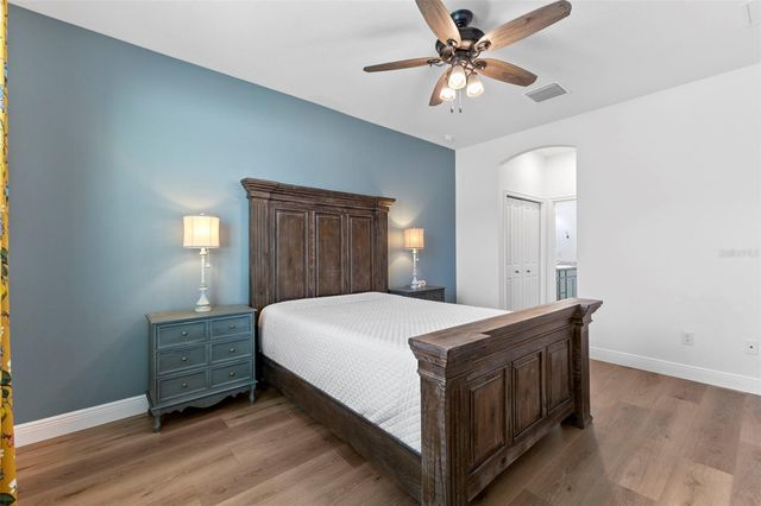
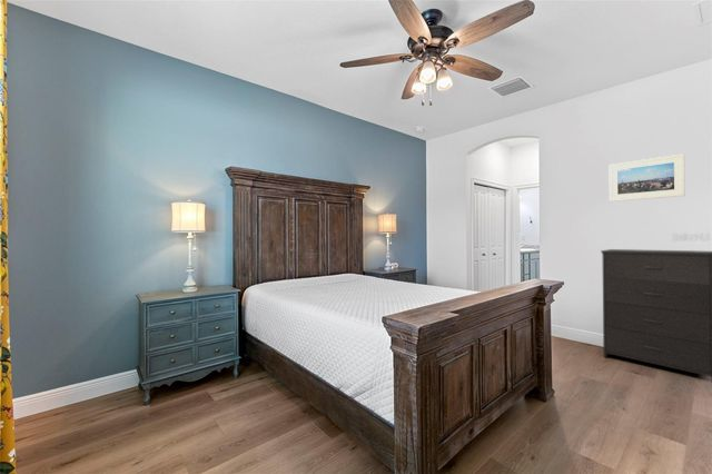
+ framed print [609,152,686,203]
+ dresser [600,248,712,384]
